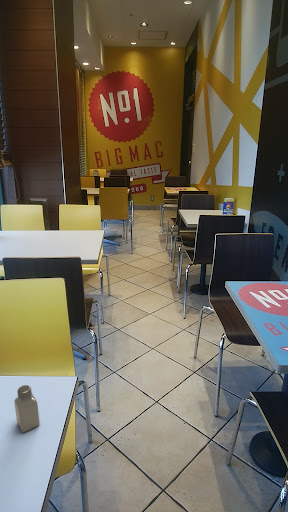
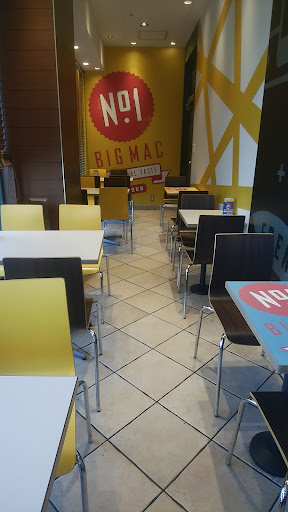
- saltshaker [14,384,41,434]
